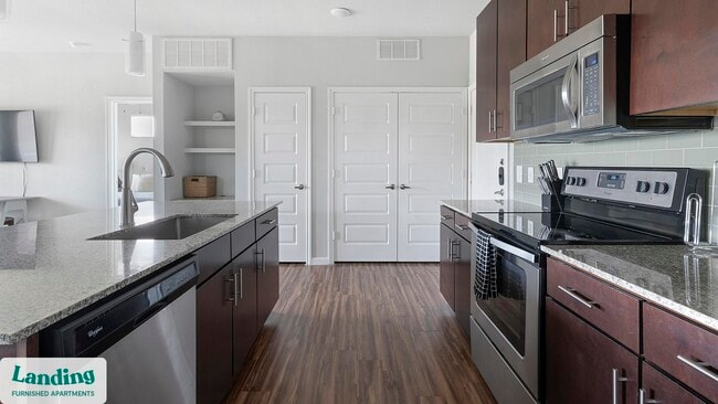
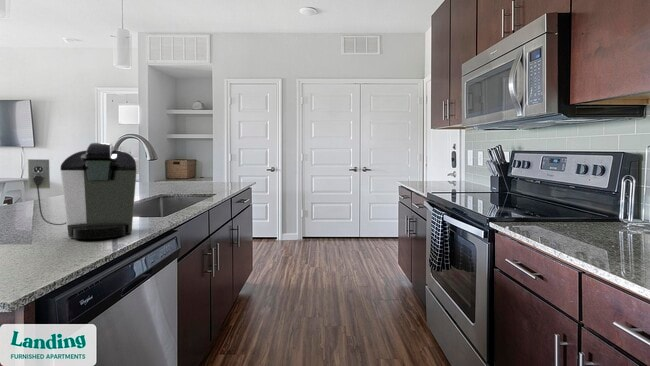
+ coffee maker [27,142,138,240]
